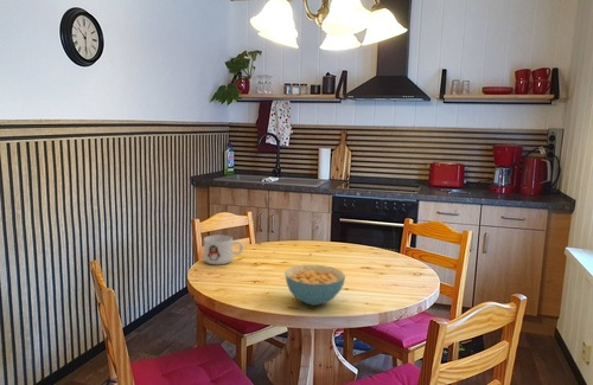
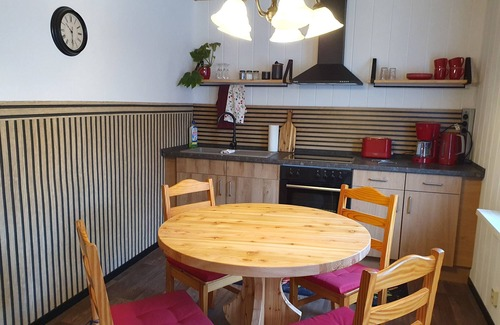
- mug [203,235,244,265]
- cereal bowl [283,264,346,307]
